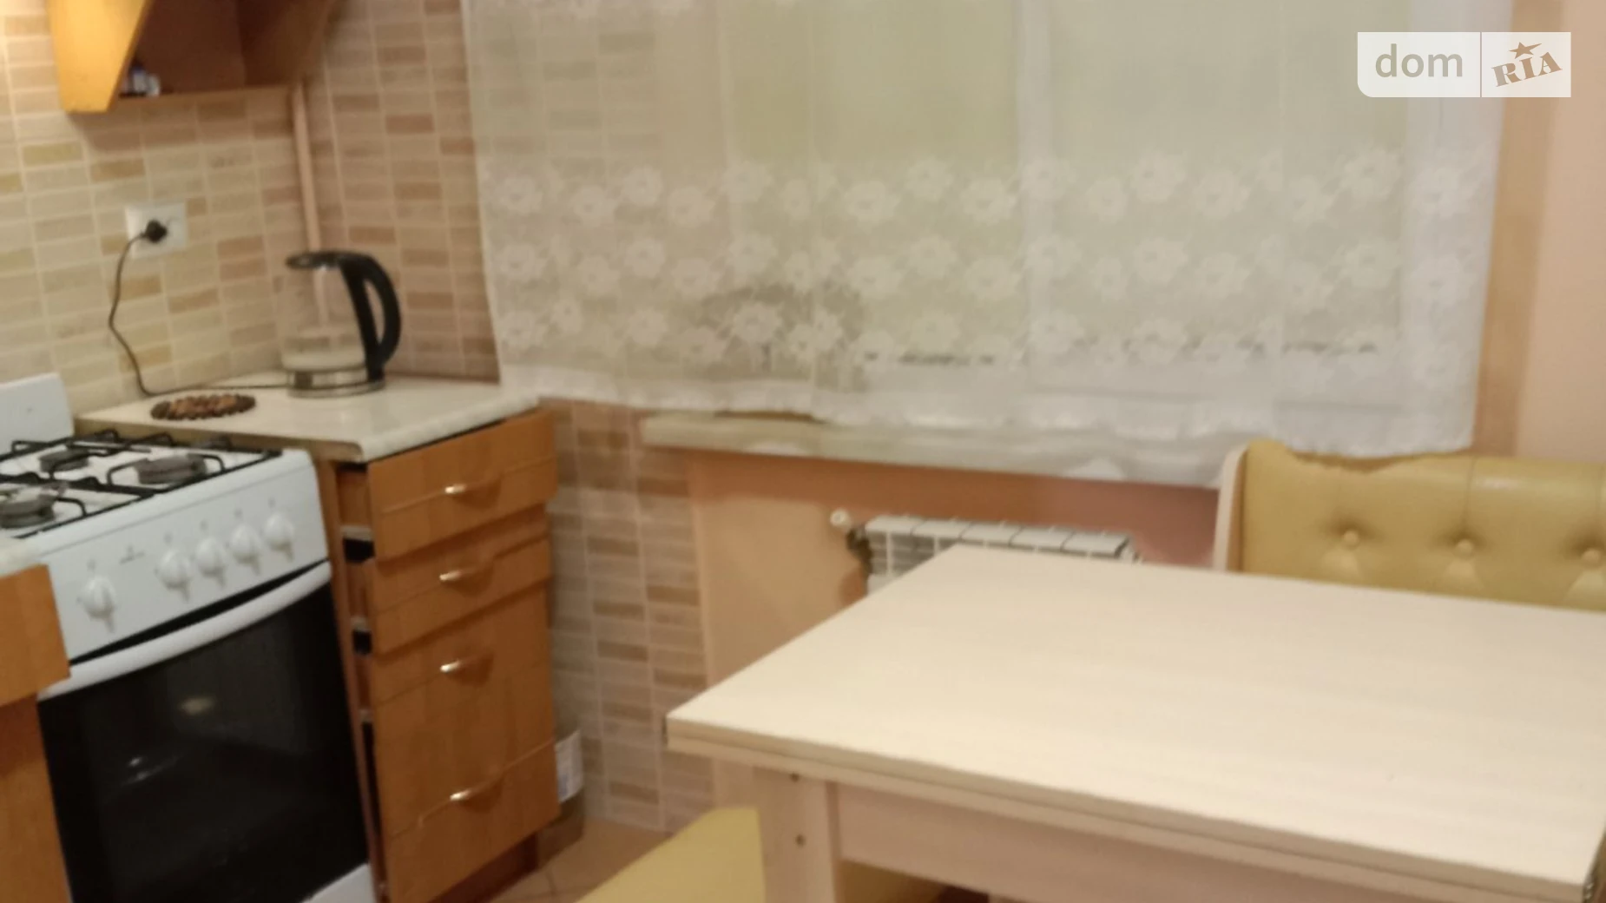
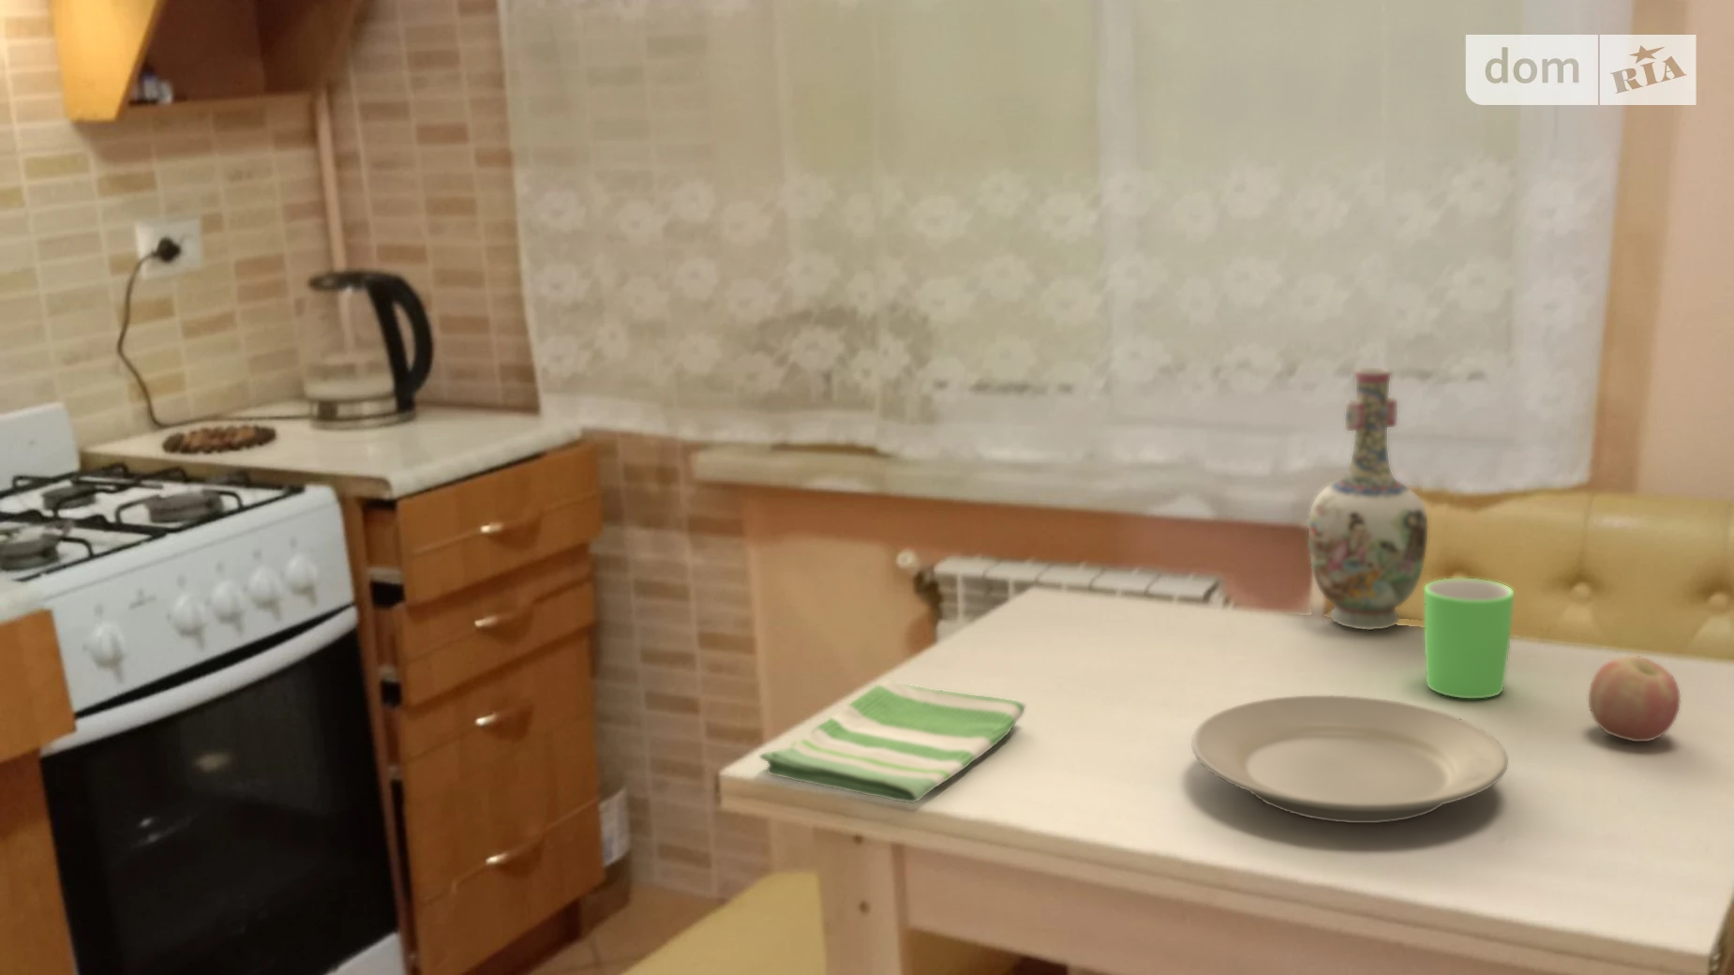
+ vase [1308,367,1428,631]
+ dish towel [759,680,1027,804]
+ apple [1588,655,1682,743]
+ plate [1191,695,1509,824]
+ mug [1423,577,1515,699]
